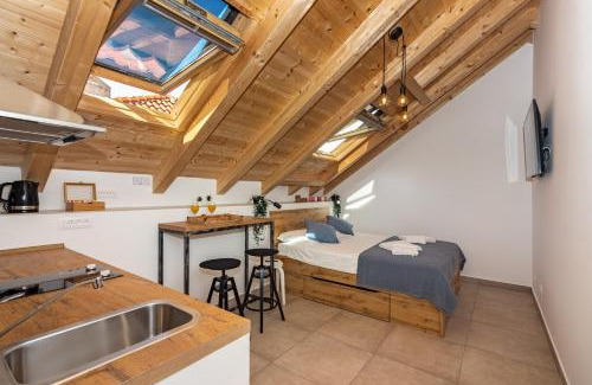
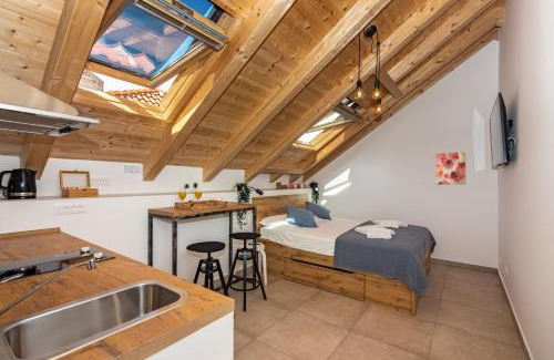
+ wall art [434,151,466,186]
